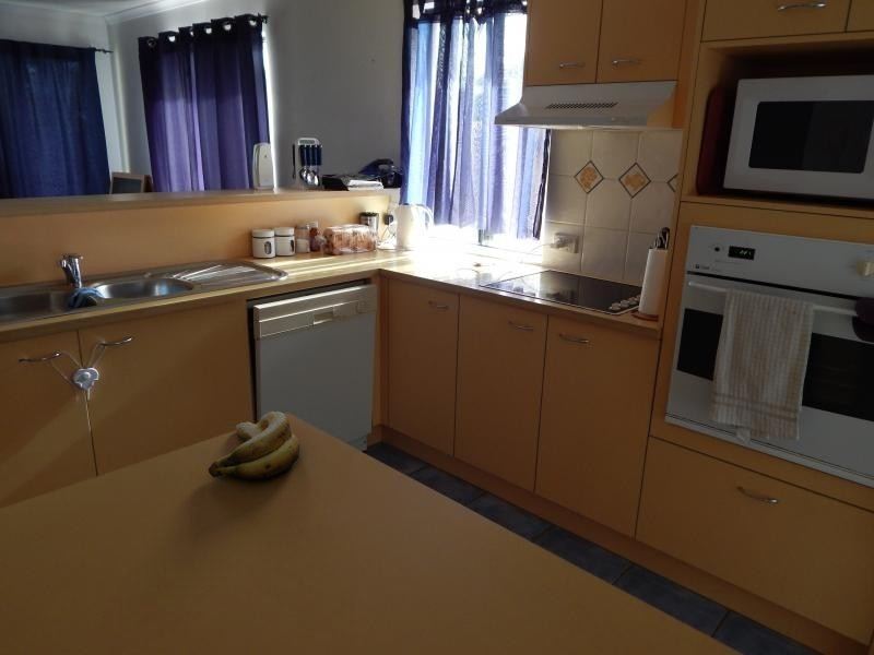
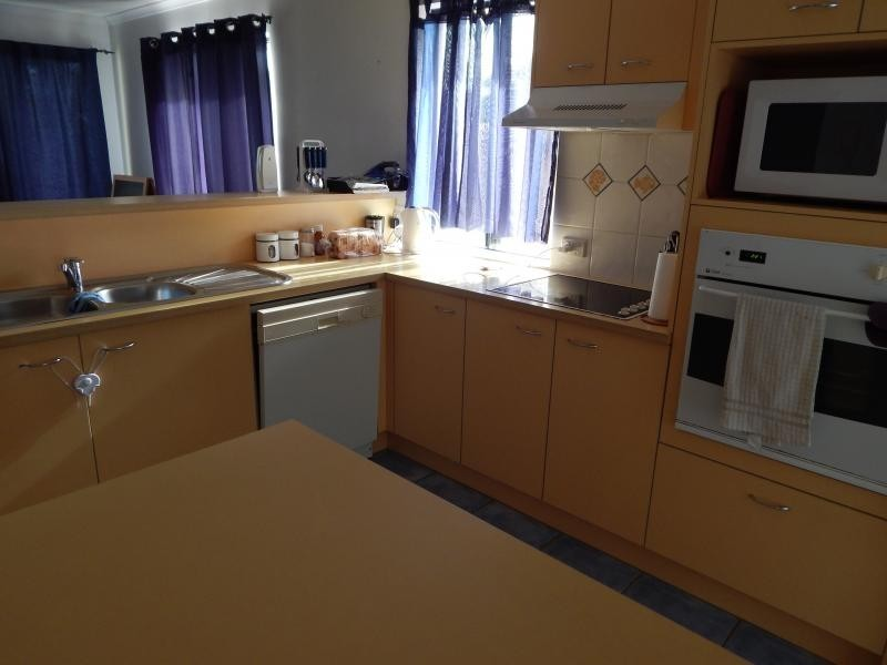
- banana [208,410,302,480]
